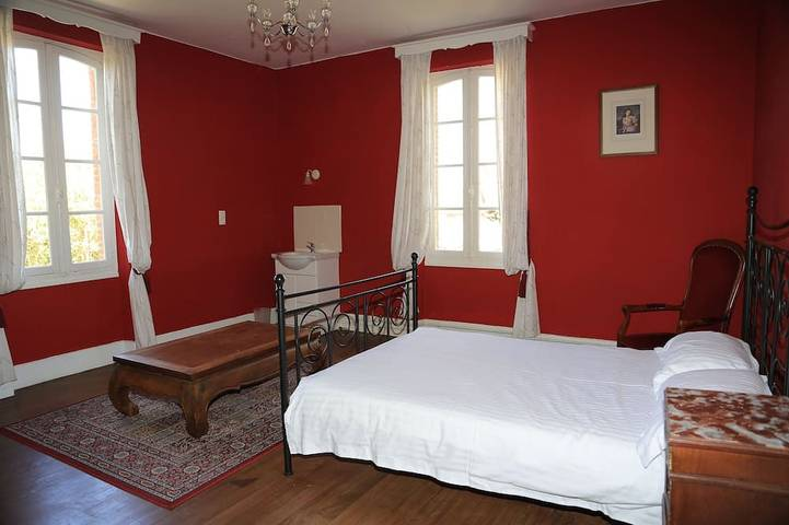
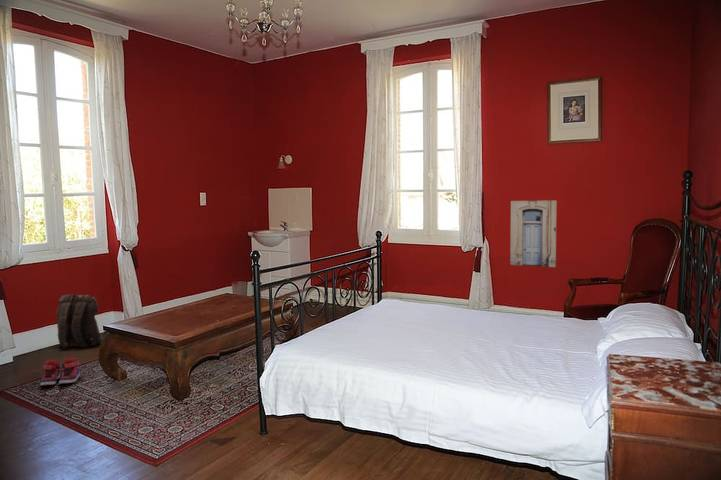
+ shoe [39,357,81,387]
+ wall art [509,199,558,268]
+ backpack [56,293,102,349]
